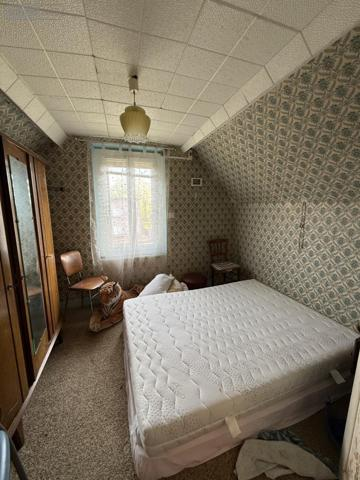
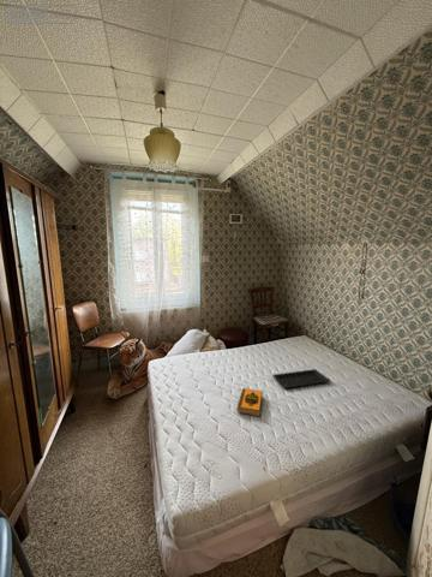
+ hardback book [235,387,264,418]
+ serving tray [271,368,331,389]
